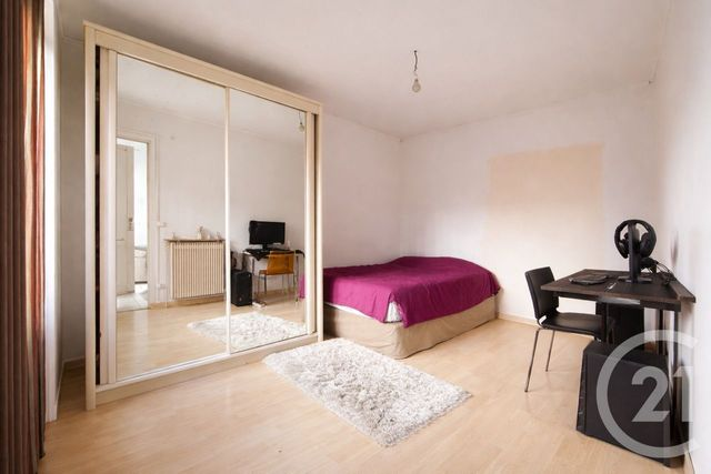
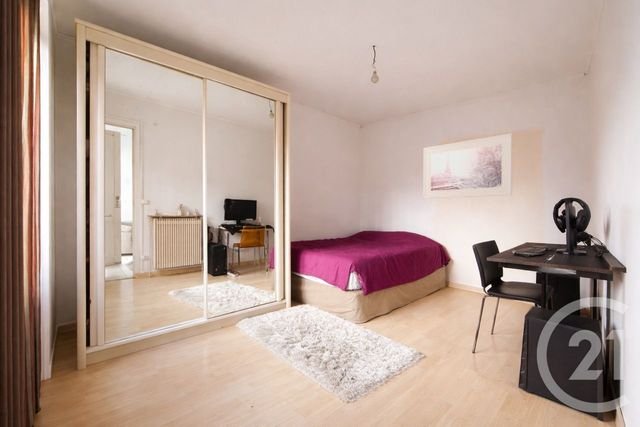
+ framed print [423,132,513,200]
